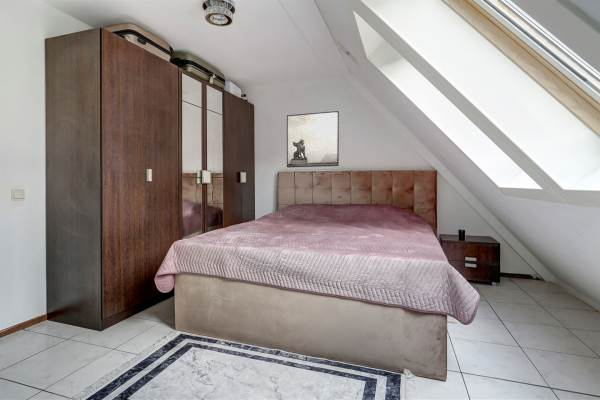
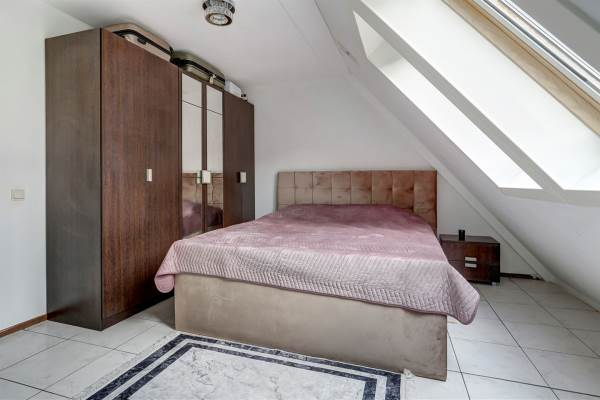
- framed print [286,110,340,168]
